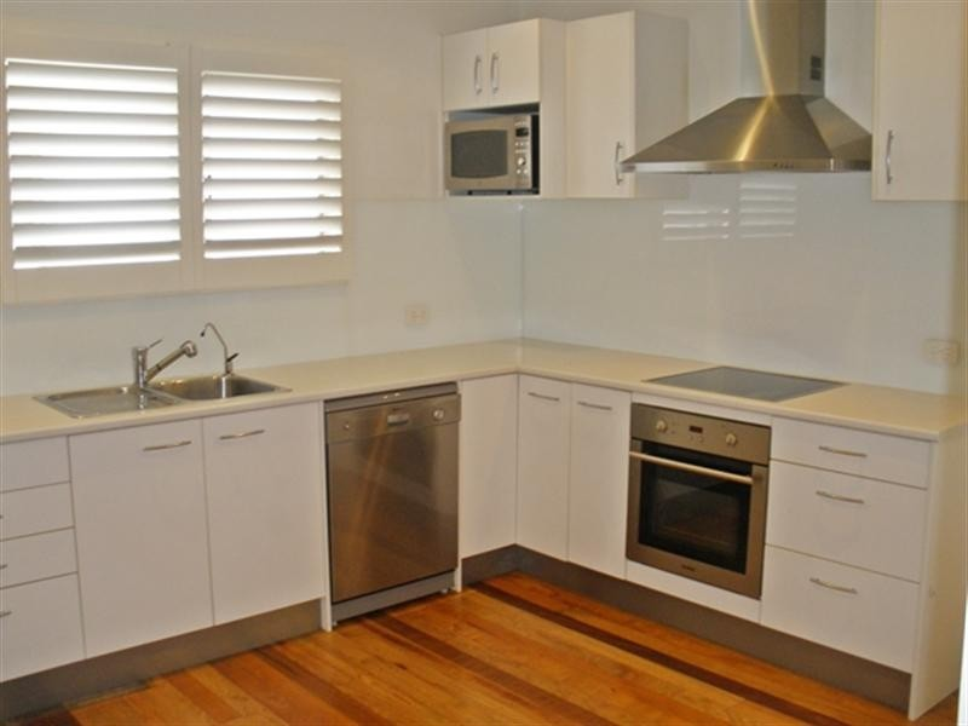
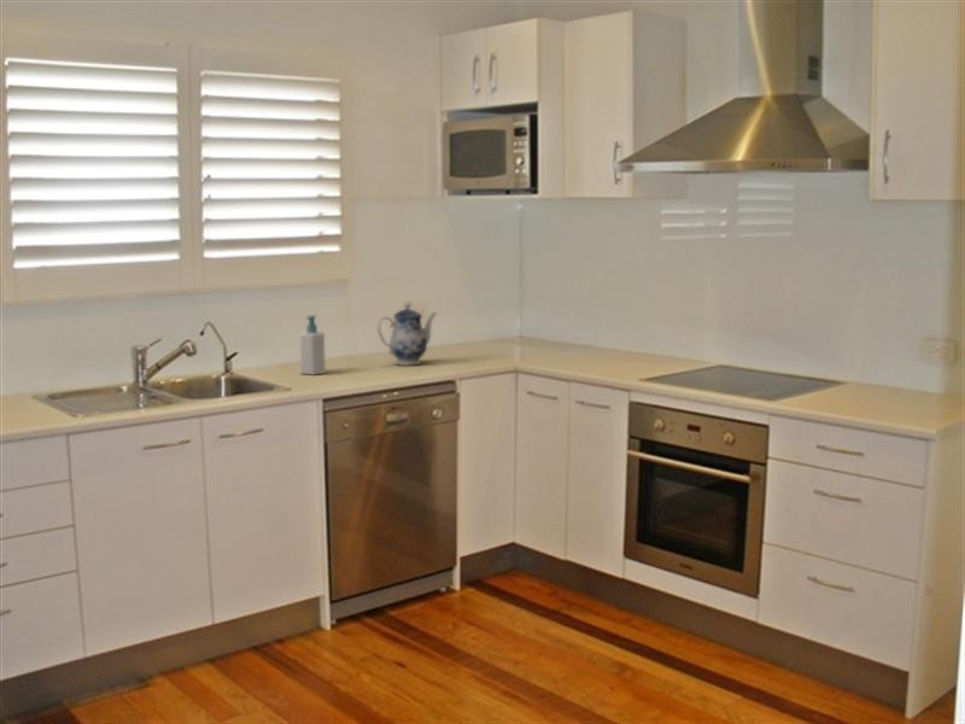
+ soap bottle [299,314,327,376]
+ teapot [375,300,438,367]
